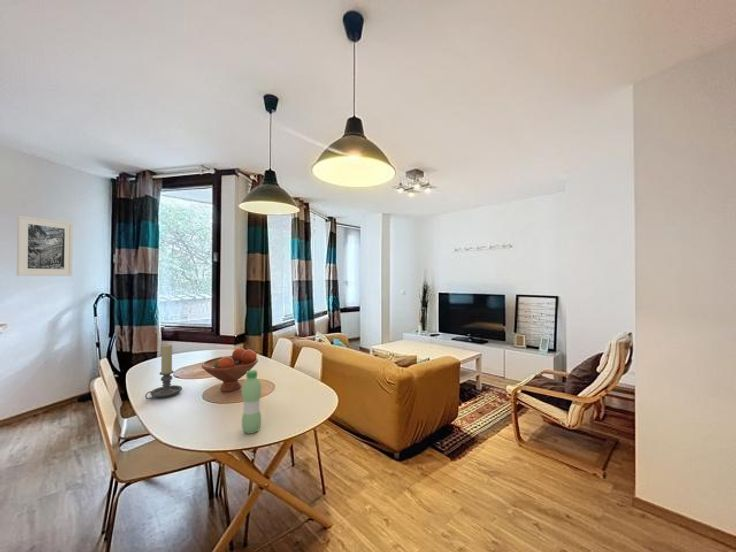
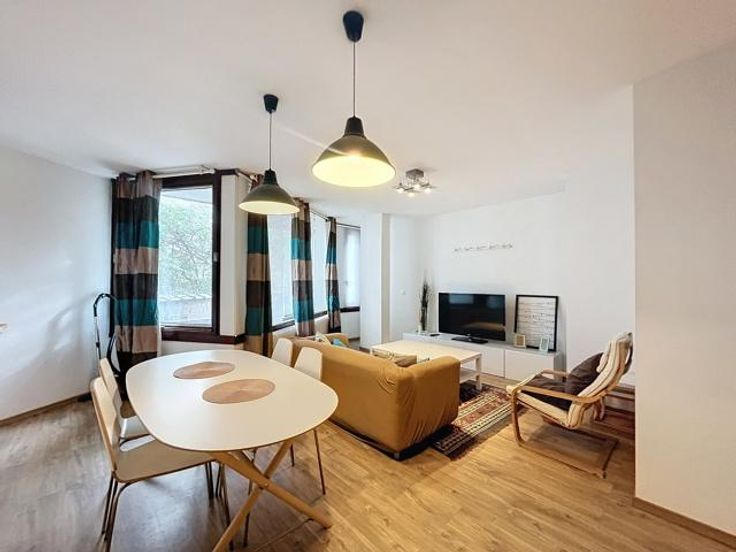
- candle holder [144,344,183,400]
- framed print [16,214,74,277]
- water bottle [241,369,263,435]
- fruit bowl [201,347,259,393]
